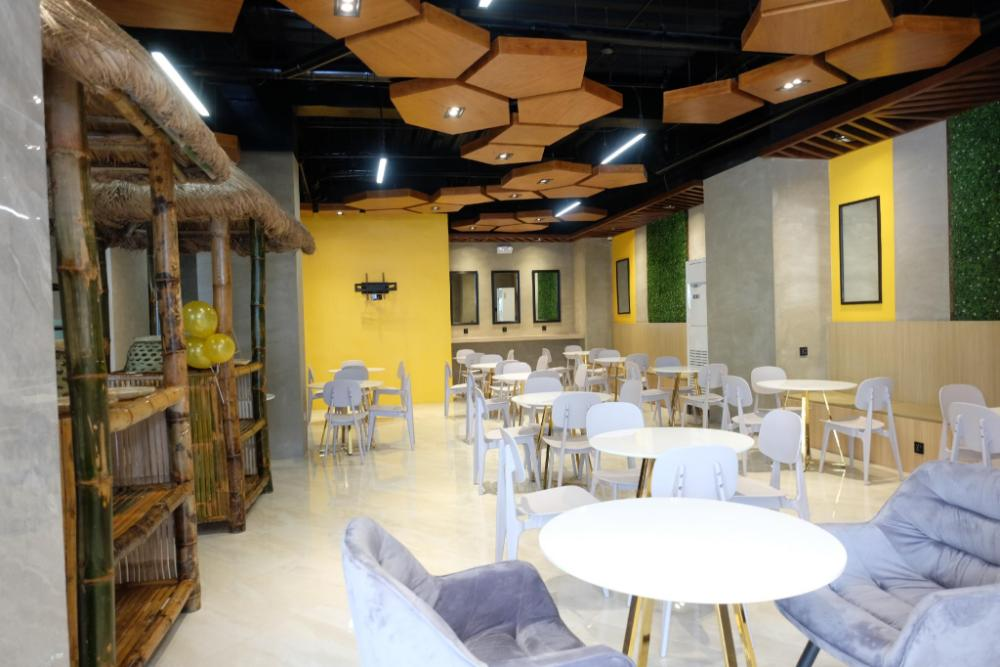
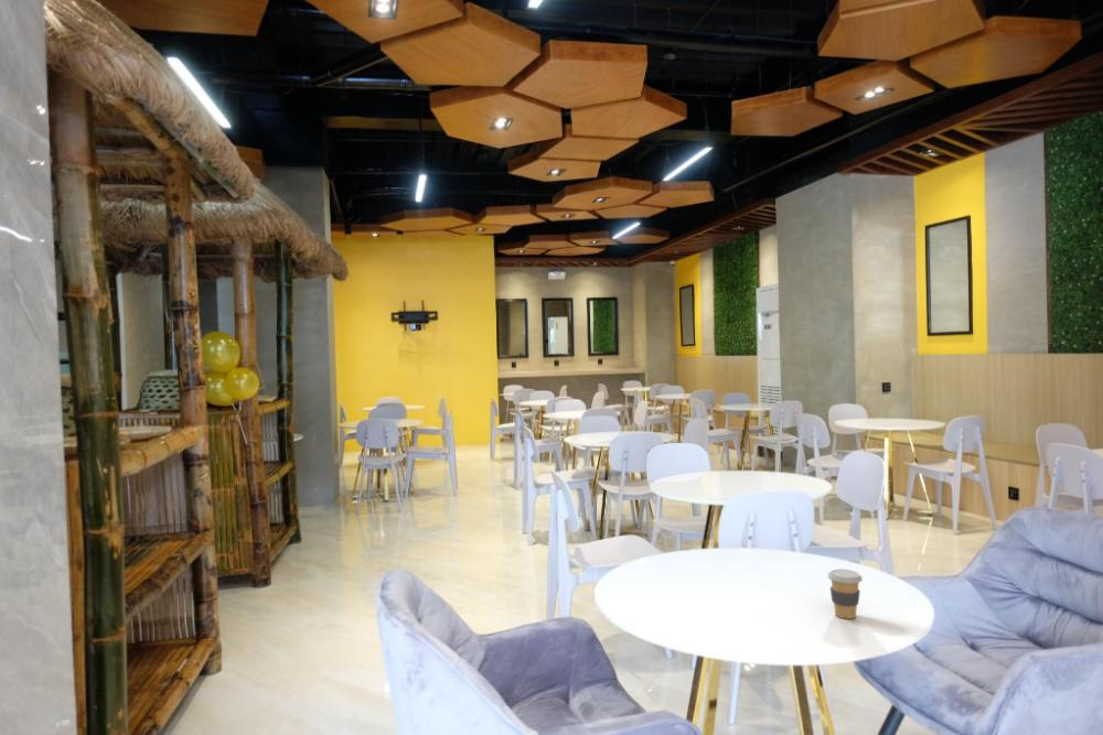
+ coffee cup [827,568,864,620]
